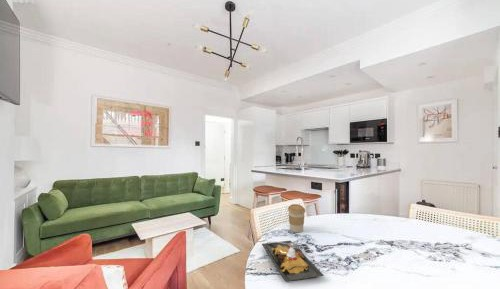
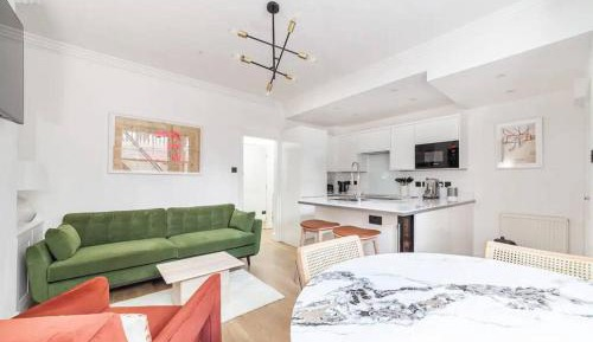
- coffee cup [287,203,306,233]
- plate [261,240,325,283]
